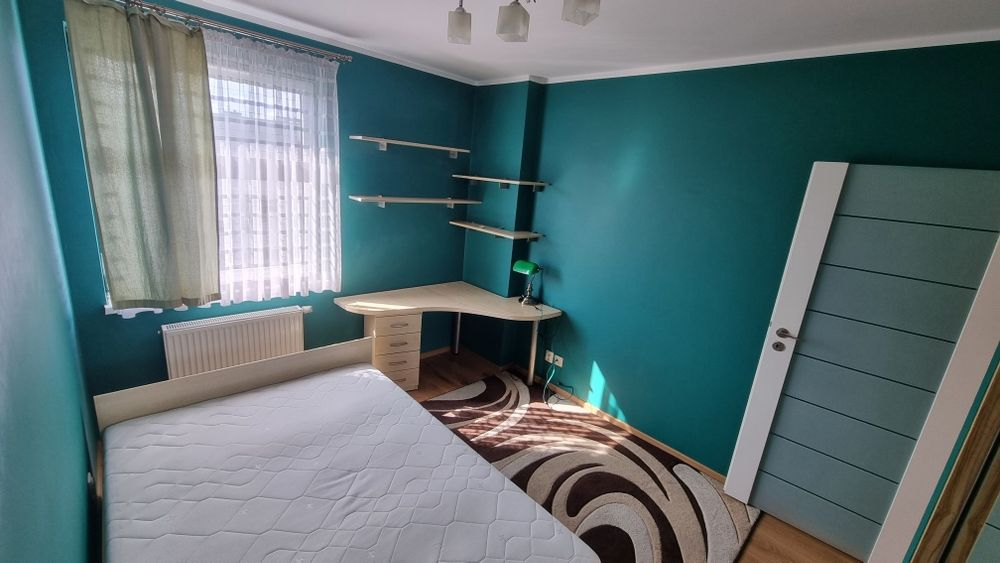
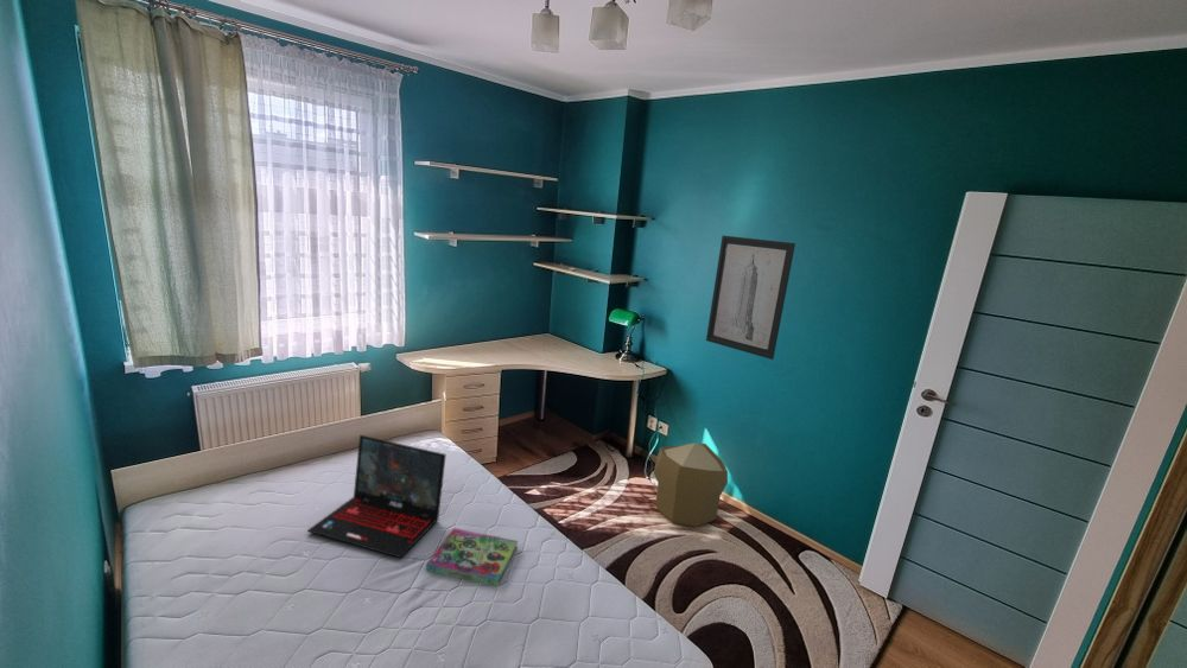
+ laptop [306,434,447,559]
+ wall art [705,235,796,361]
+ pouf [653,441,729,529]
+ book [425,527,519,587]
